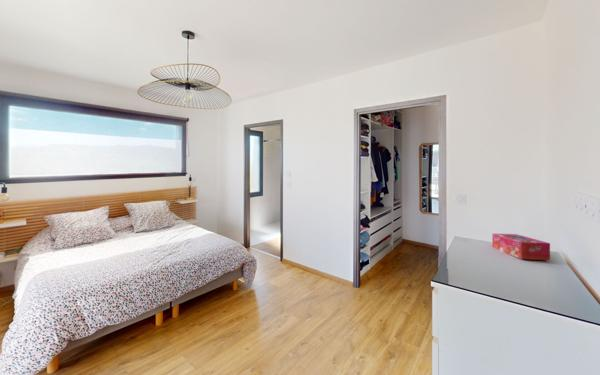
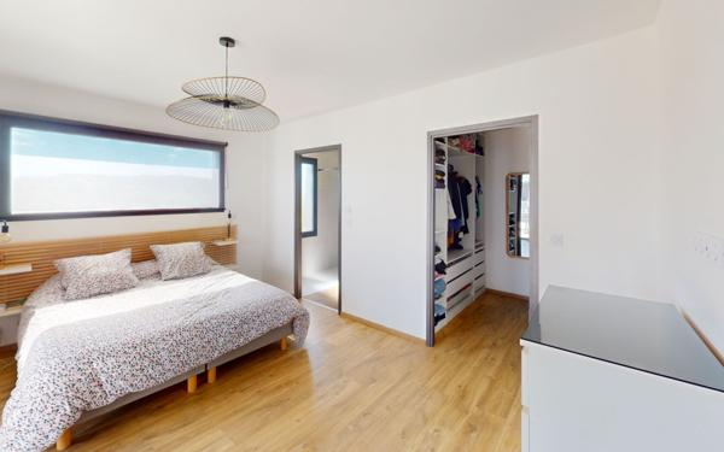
- tissue box [491,233,551,261]
